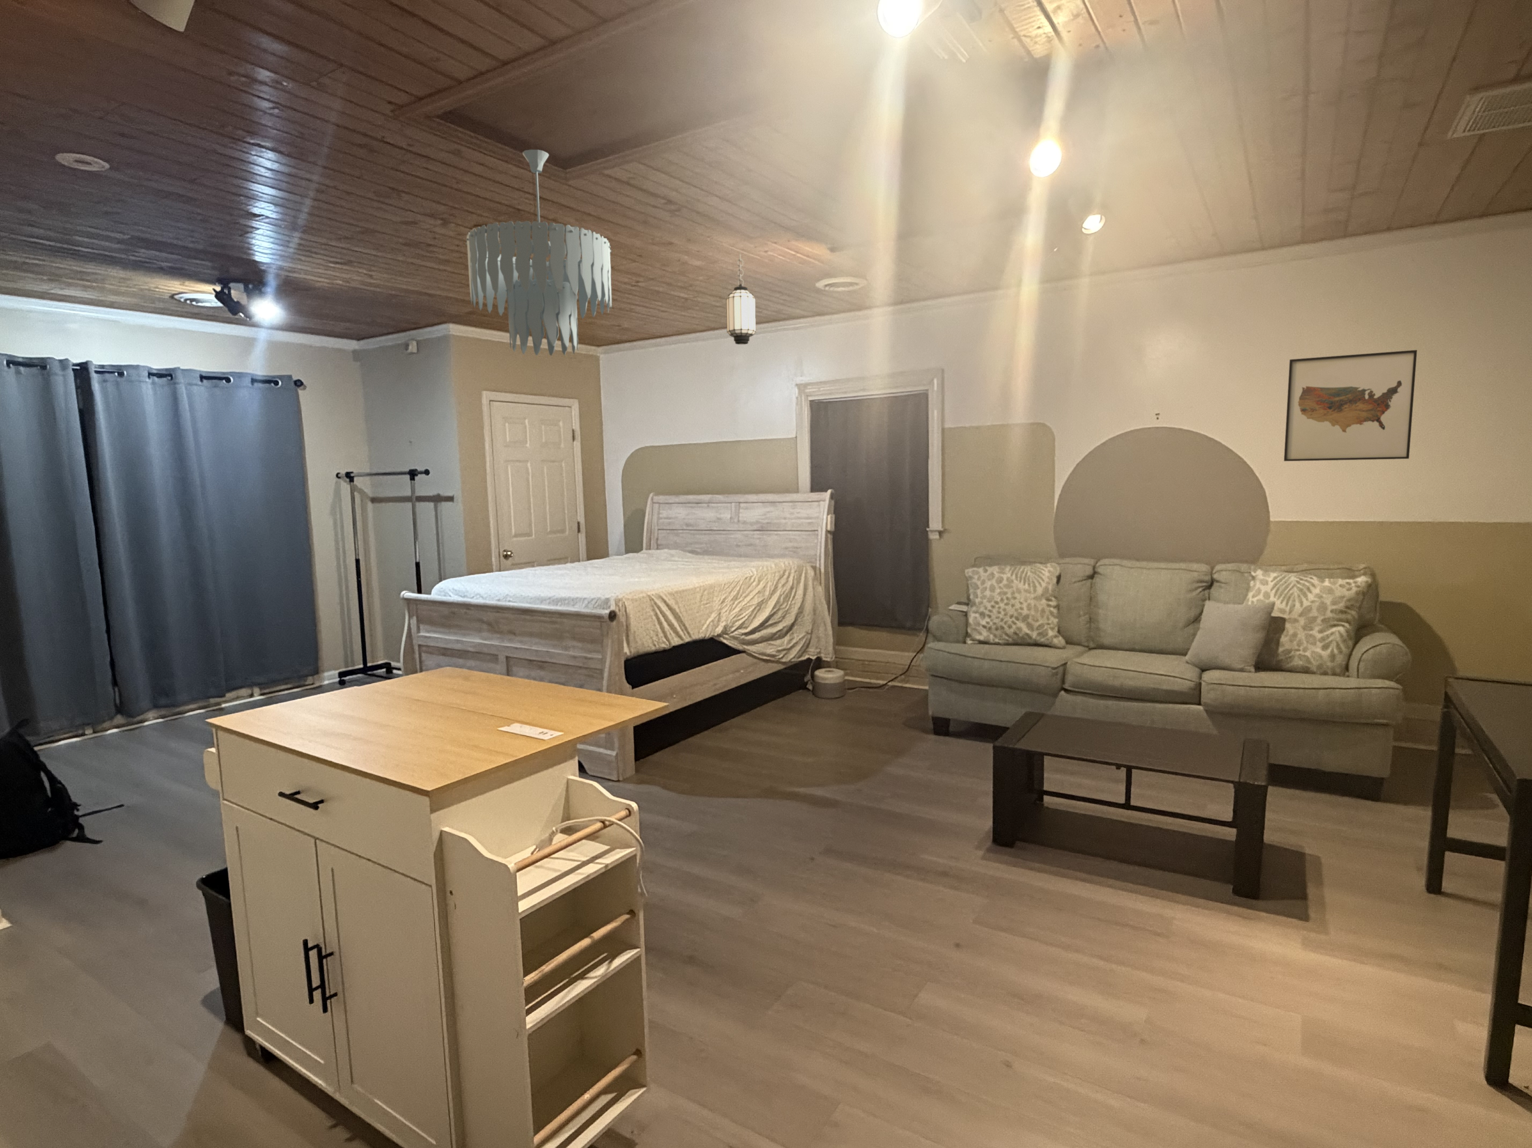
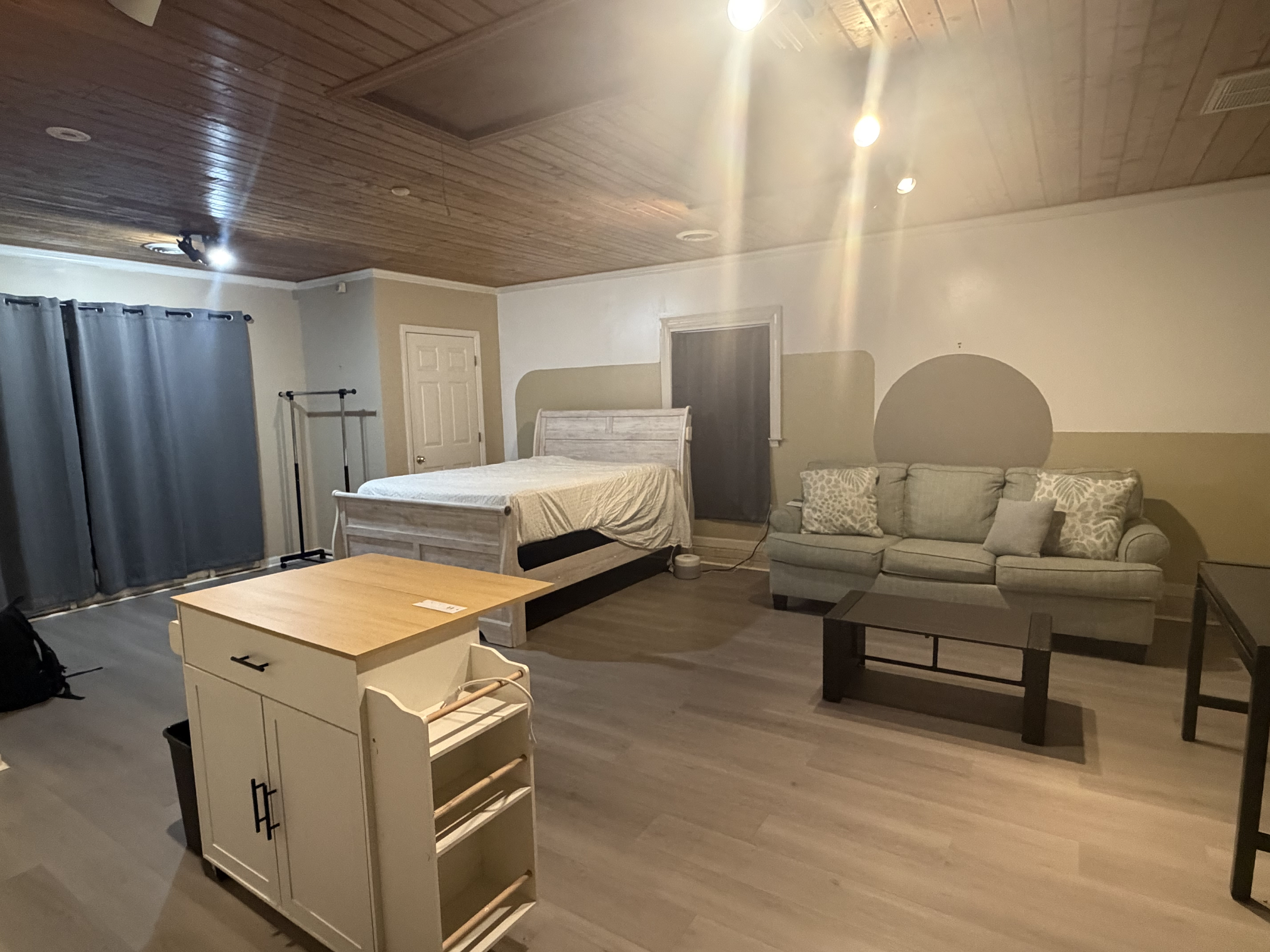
- wall art [1284,350,1417,462]
- ceiling light fixture [466,150,612,356]
- hanging lantern [726,253,756,345]
